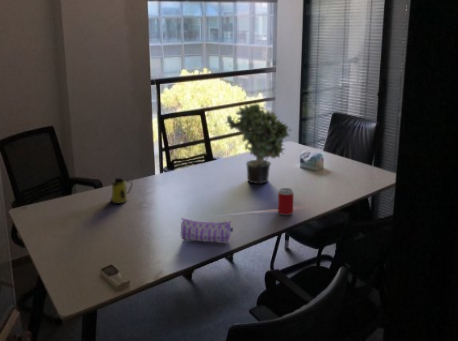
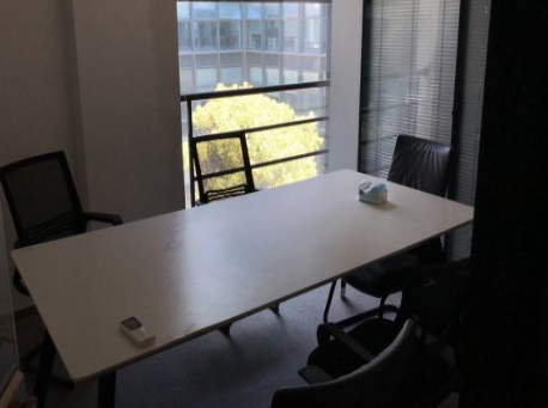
- potted plant [224,102,293,185]
- beverage can [277,187,295,216]
- mug [109,177,134,205]
- pencil case [180,217,234,244]
